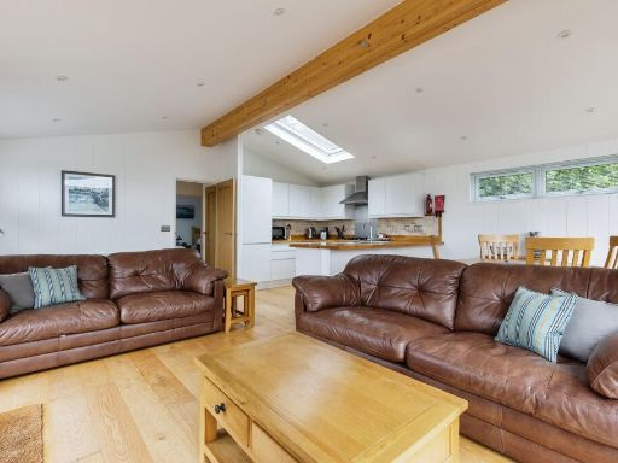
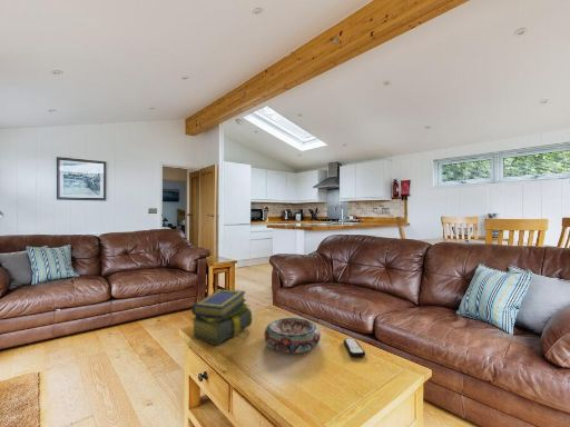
+ stack of books [189,288,253,346]
+ remote control [343,337,366,358]
+ decorative bowl [263,317,322,355]
